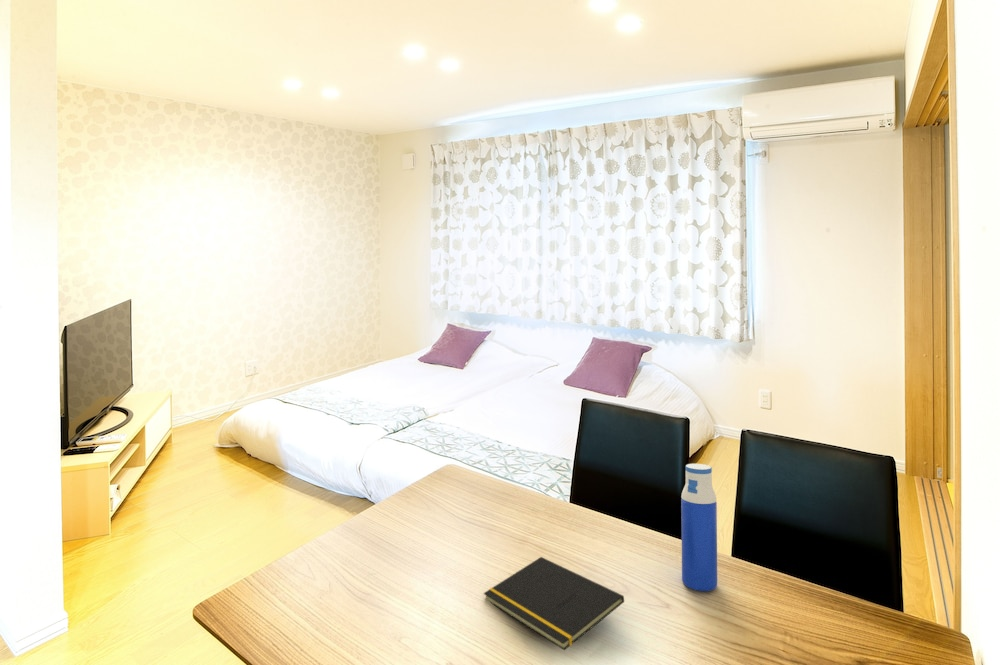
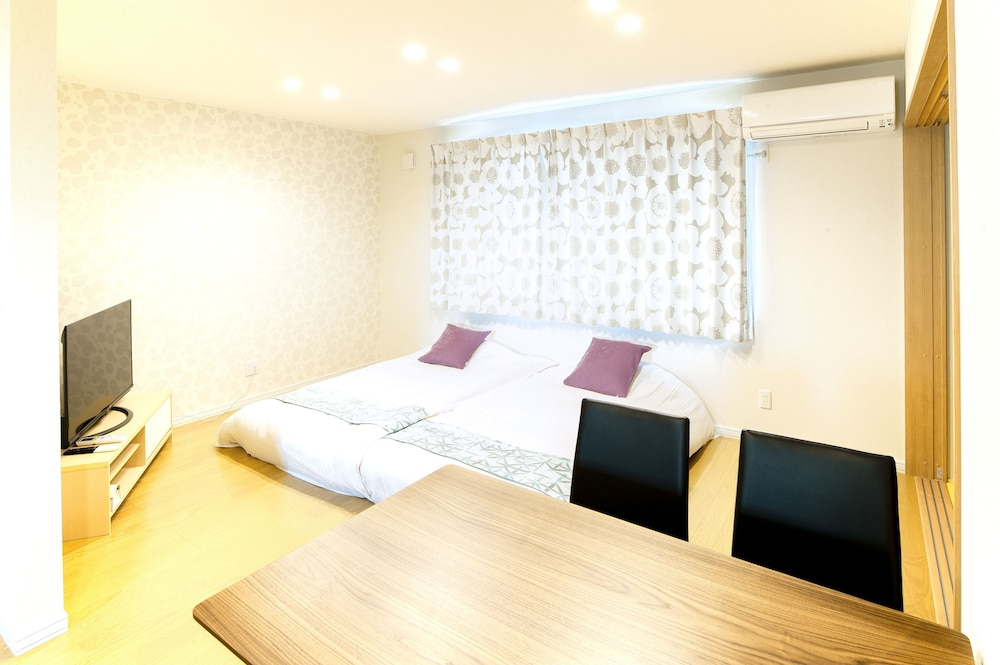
- water bottle [680,463,718,592]
- notepad [483,556,625,651]
